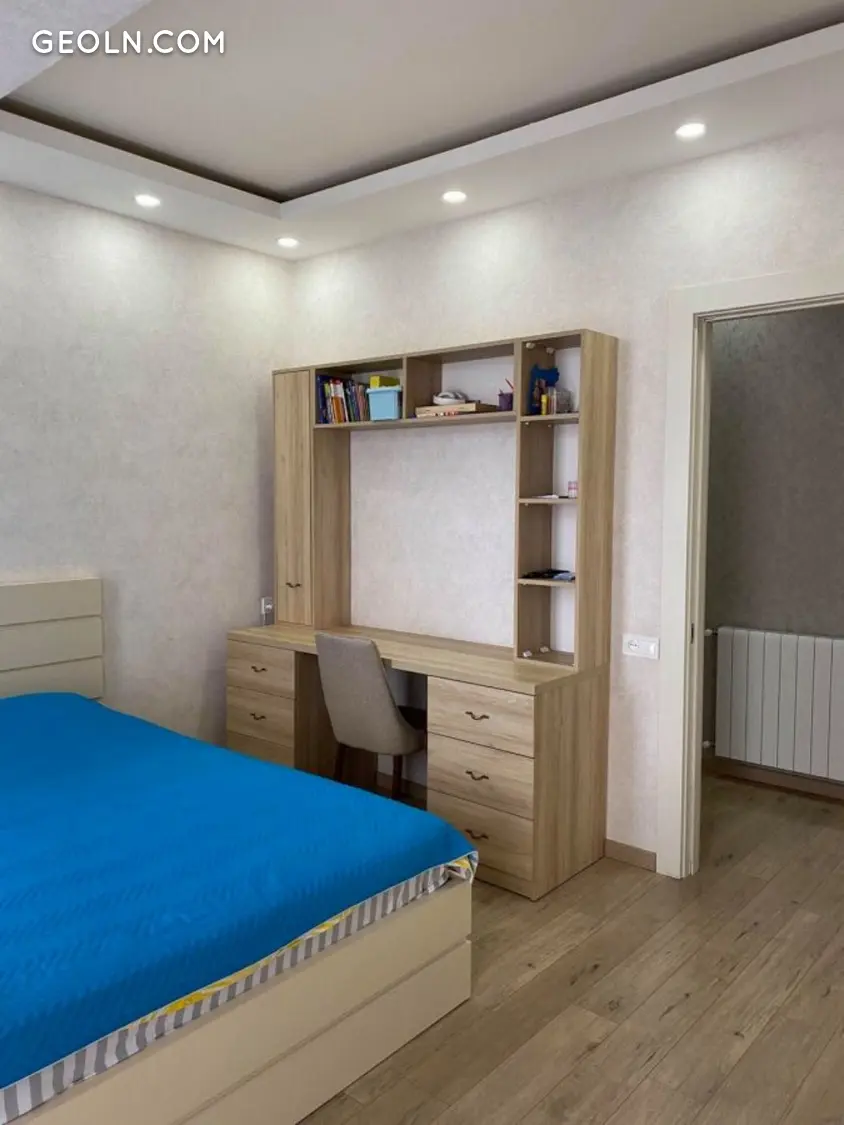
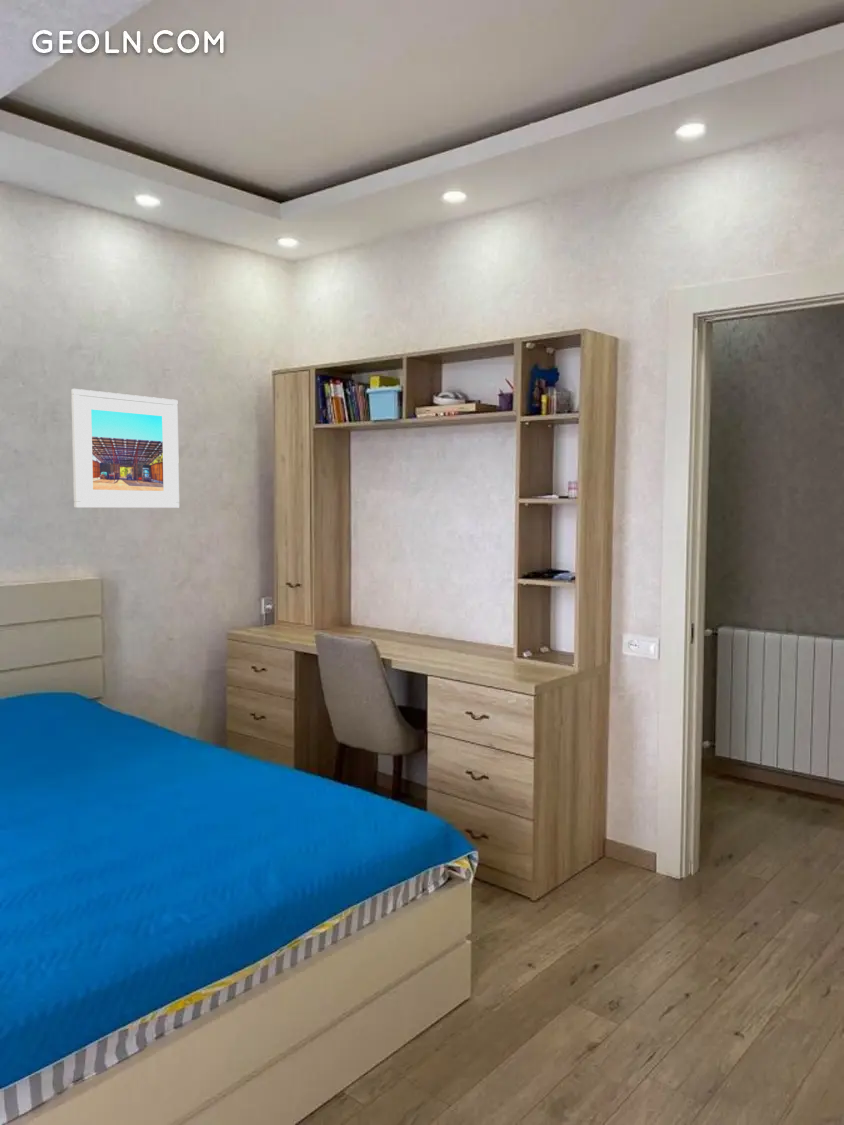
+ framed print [70,388,180,509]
